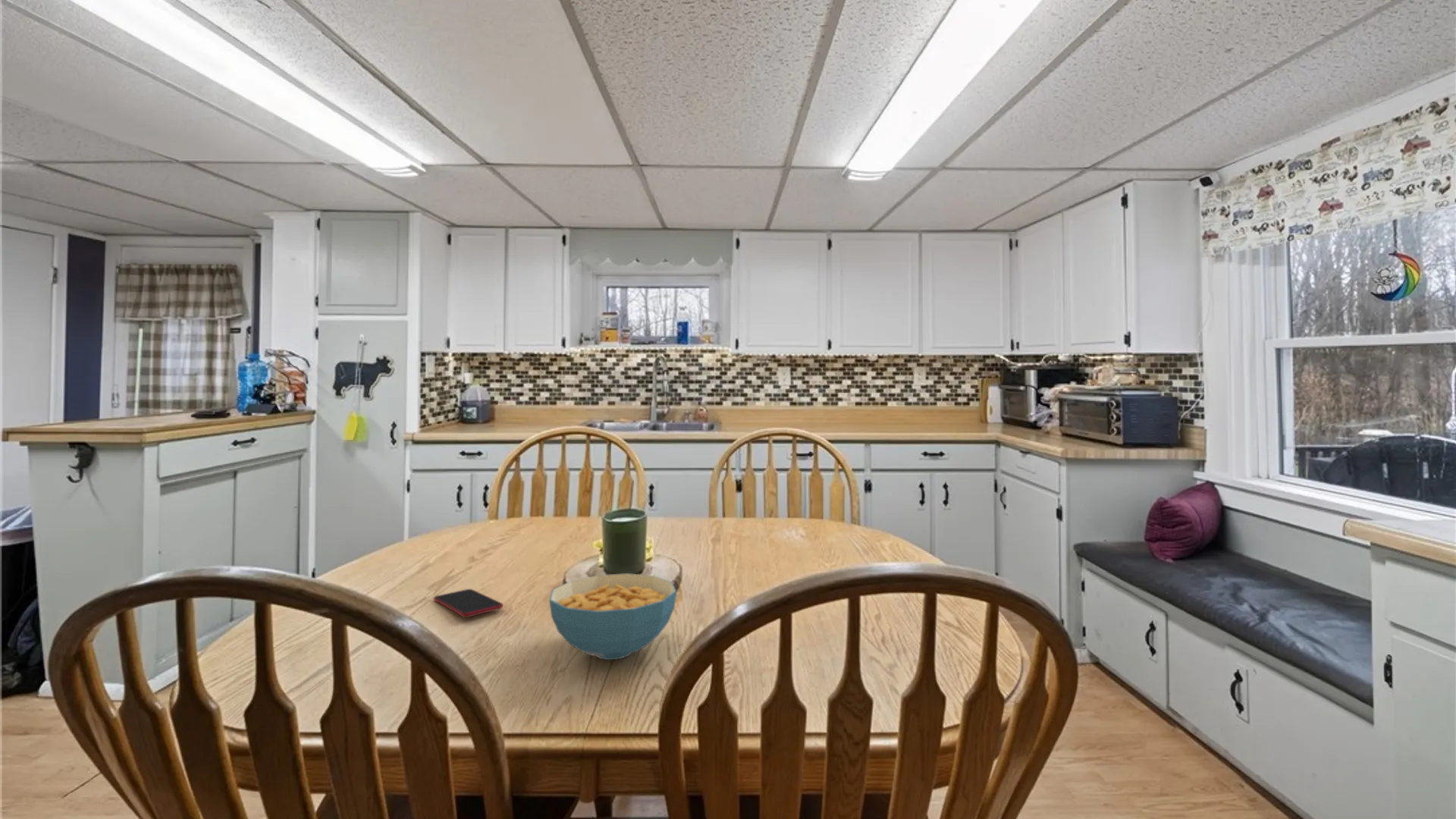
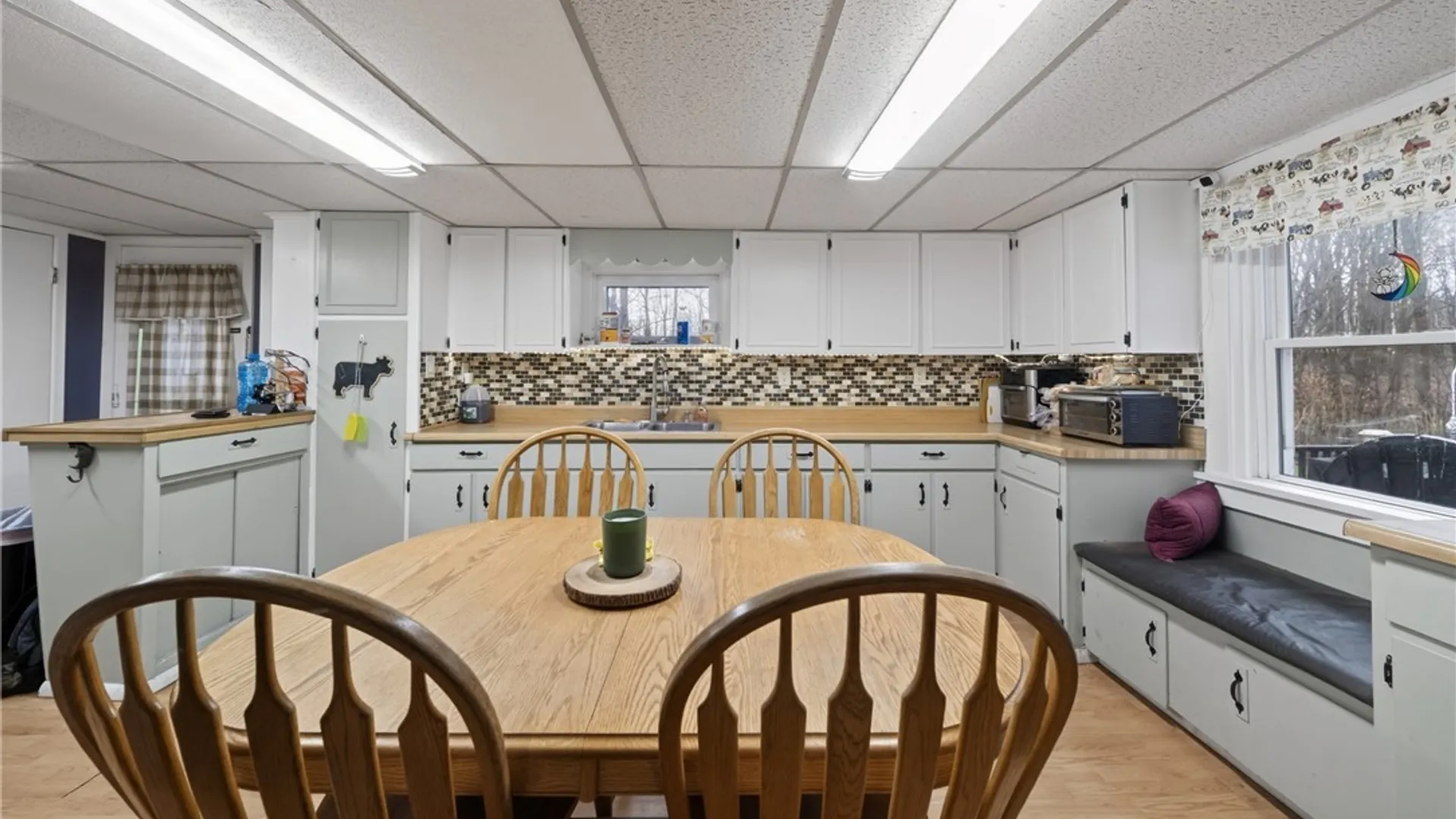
- cereal bowl [548,573,677,661]
- smartphone [433,588,504,618]
